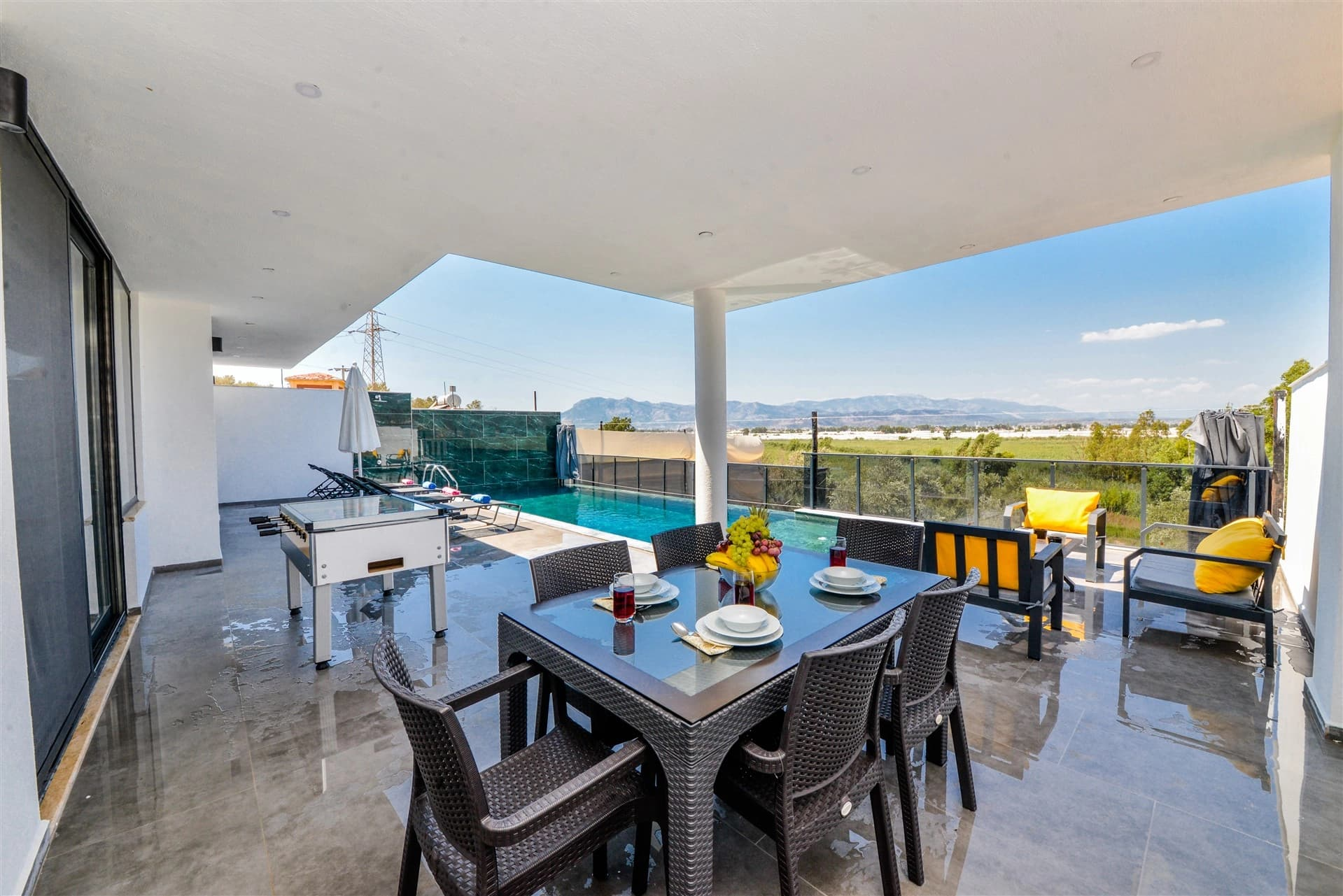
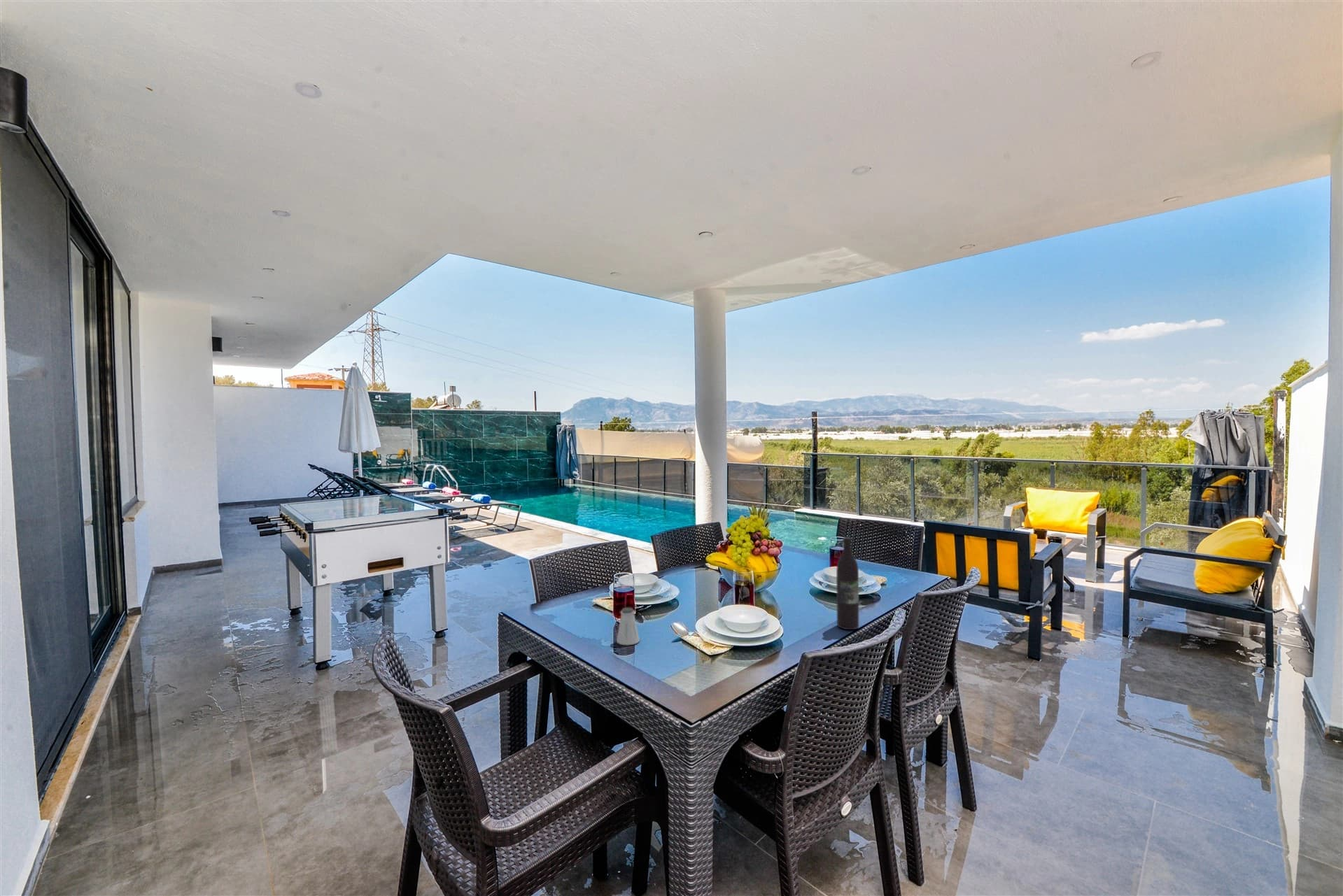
+ saltshaker [616,607,640,646]
+ wine bottle [836,536,859,630]
